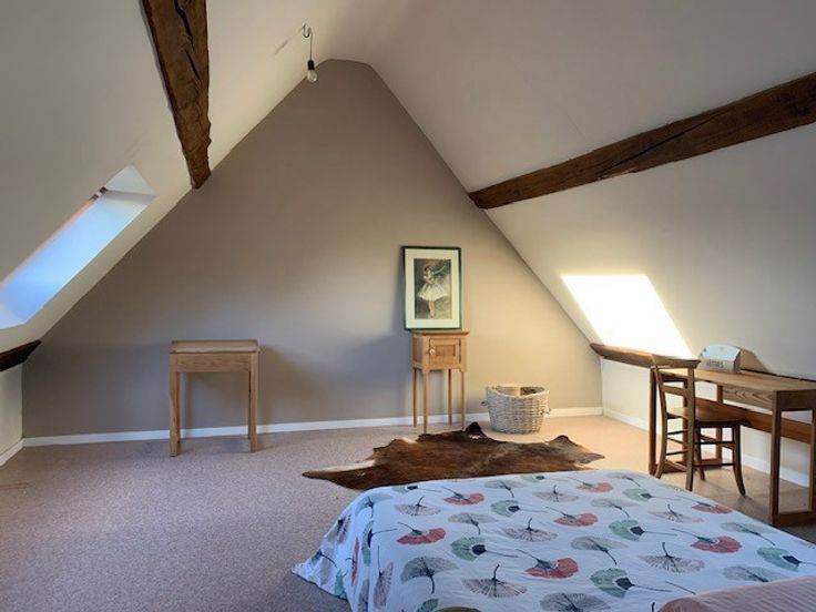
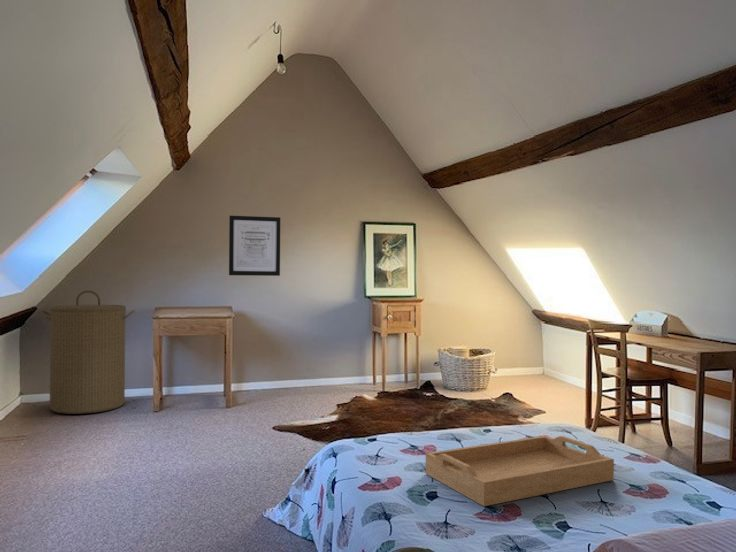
+ serving tray [425,435,615,507]
+ laundry hamper [40,289,136,415]
+ wall art [228,215,281,277]
